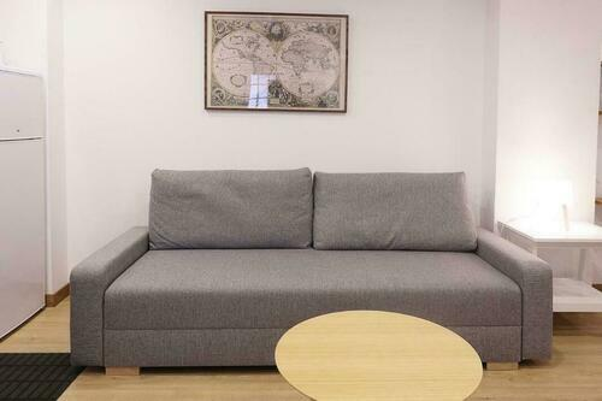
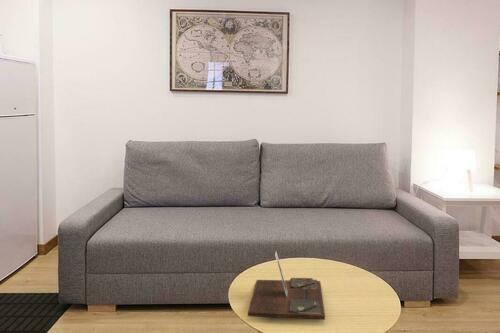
+ decorative tray [247,251,326,321]
